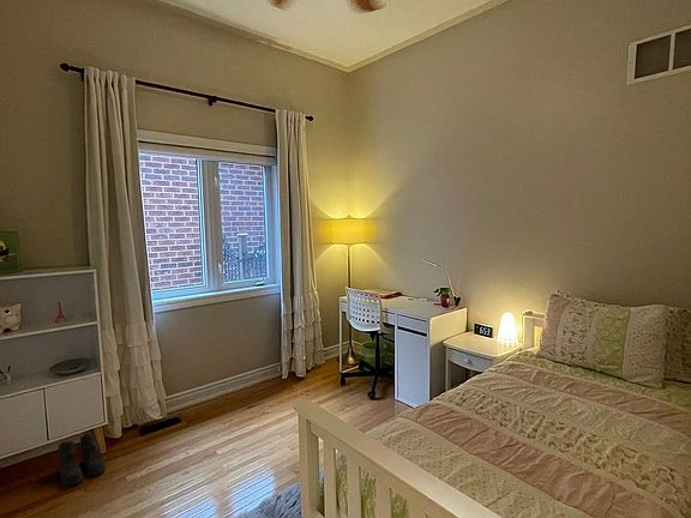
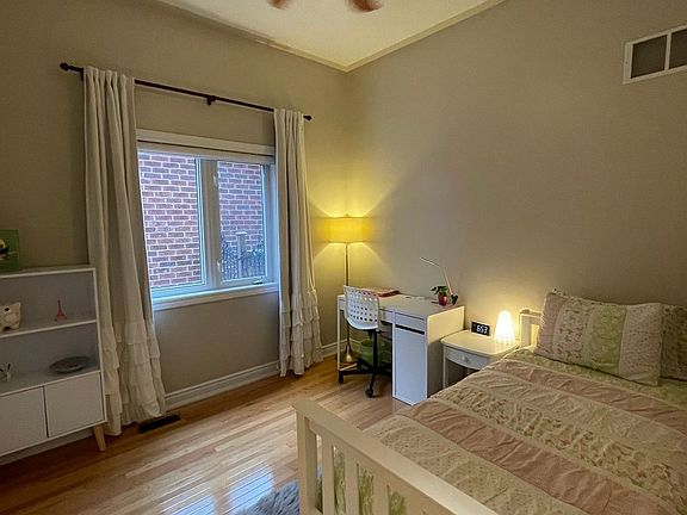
- boots [56,432,107,487]
